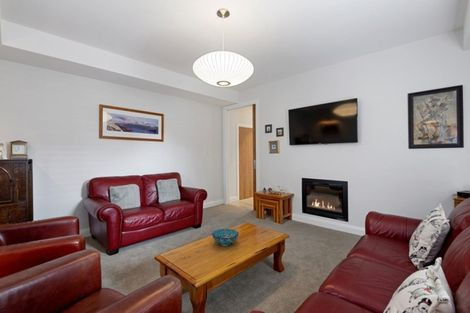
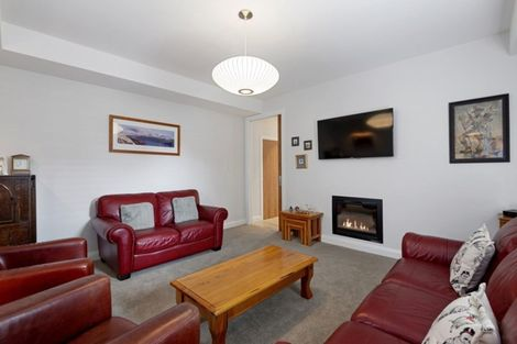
- decorative bowl [211,228,240,247]
